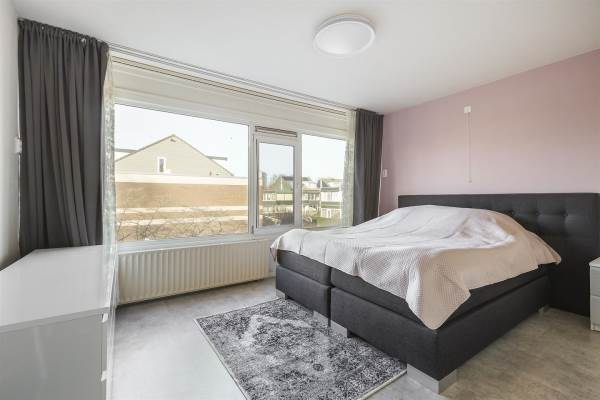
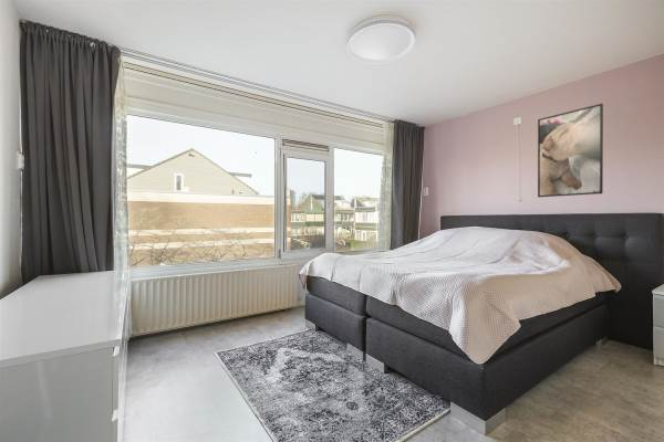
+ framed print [537,103,604,198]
